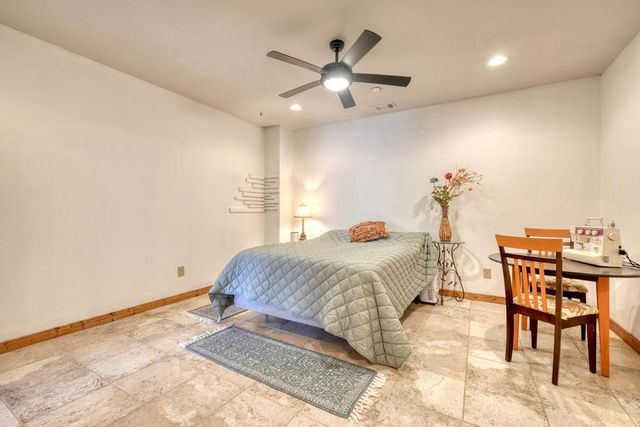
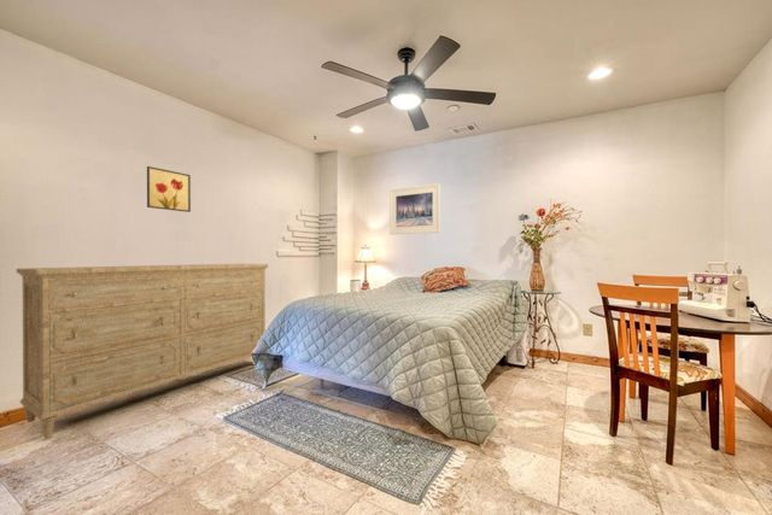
+ dresser [16,263,269,440]
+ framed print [388,182,441,236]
+ wall art [146,165,192,213]
